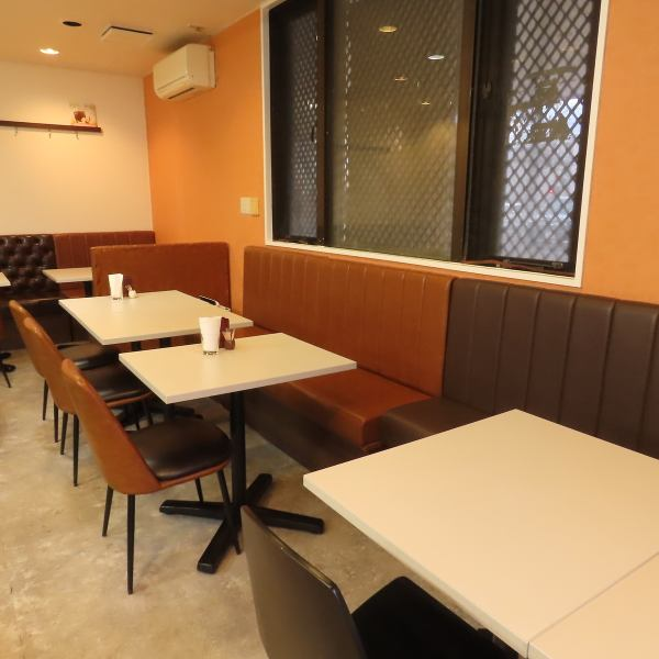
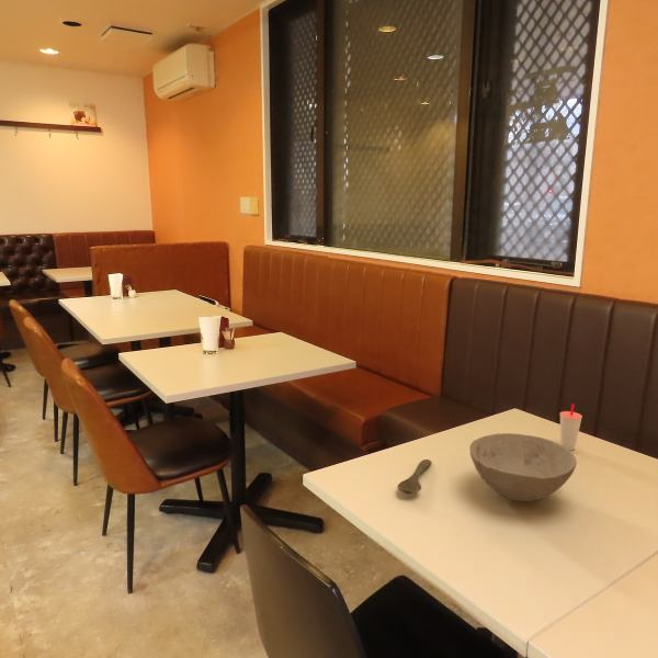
+ bowl [468,432,578,502]
+ cup [558,402,583,451]
+ spoon [397,458,432,495]
